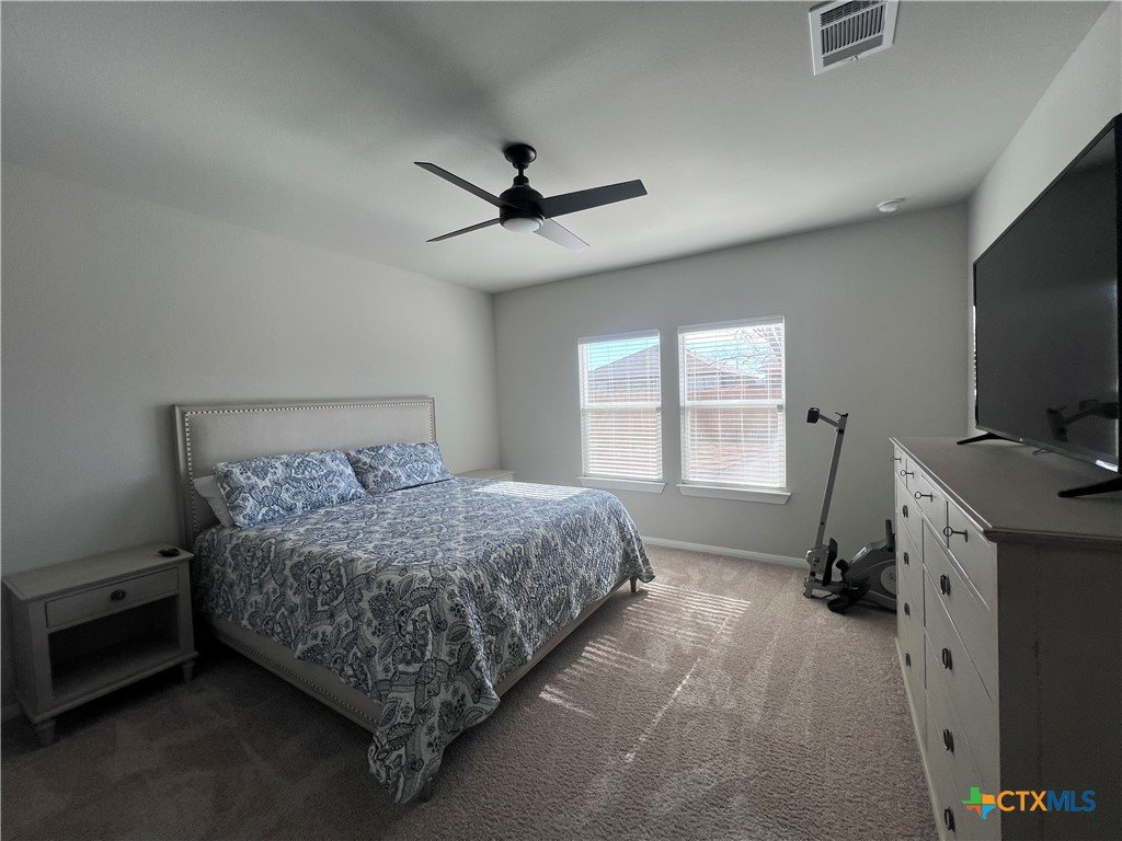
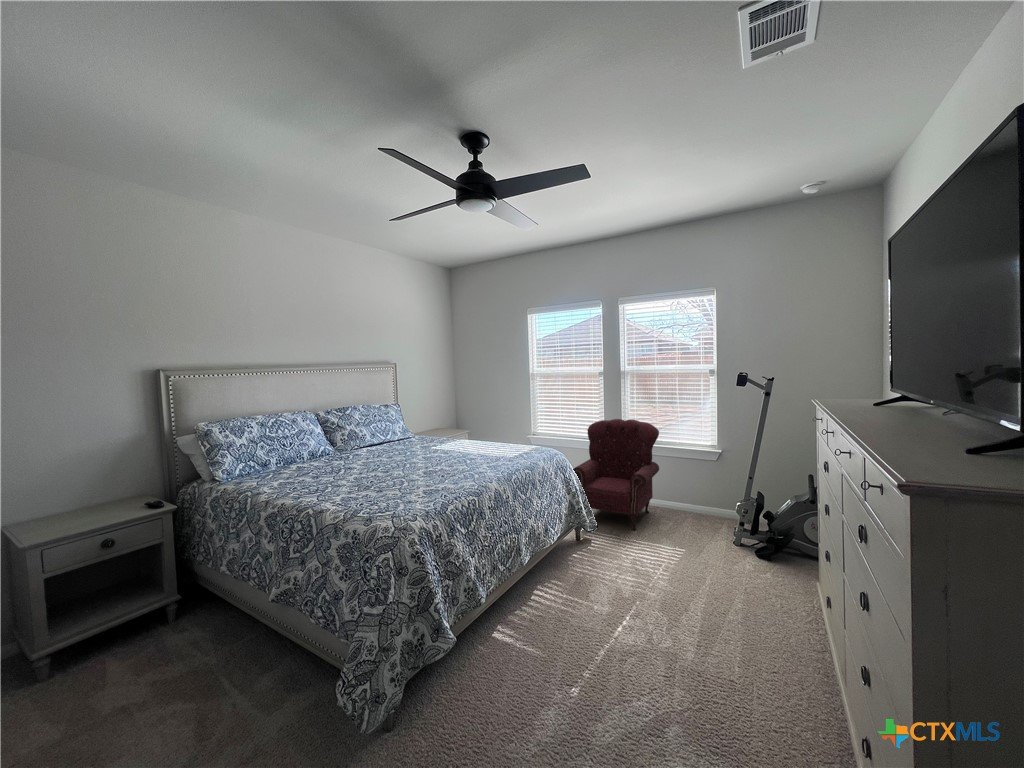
+ armchair [572,418,660,531]
